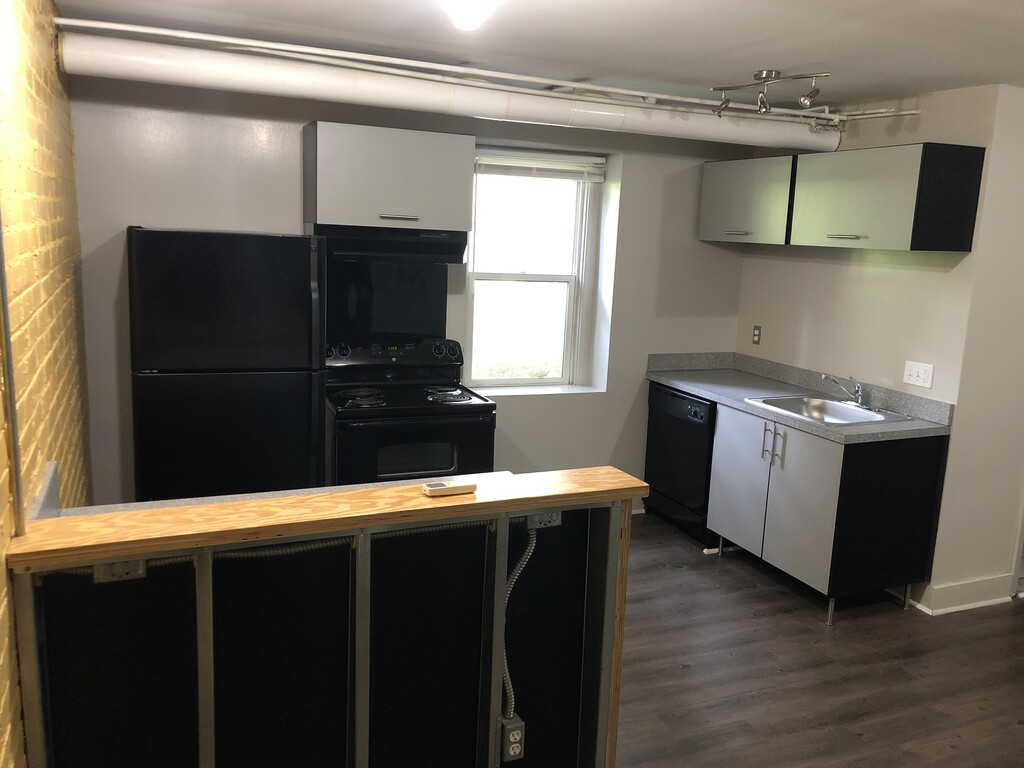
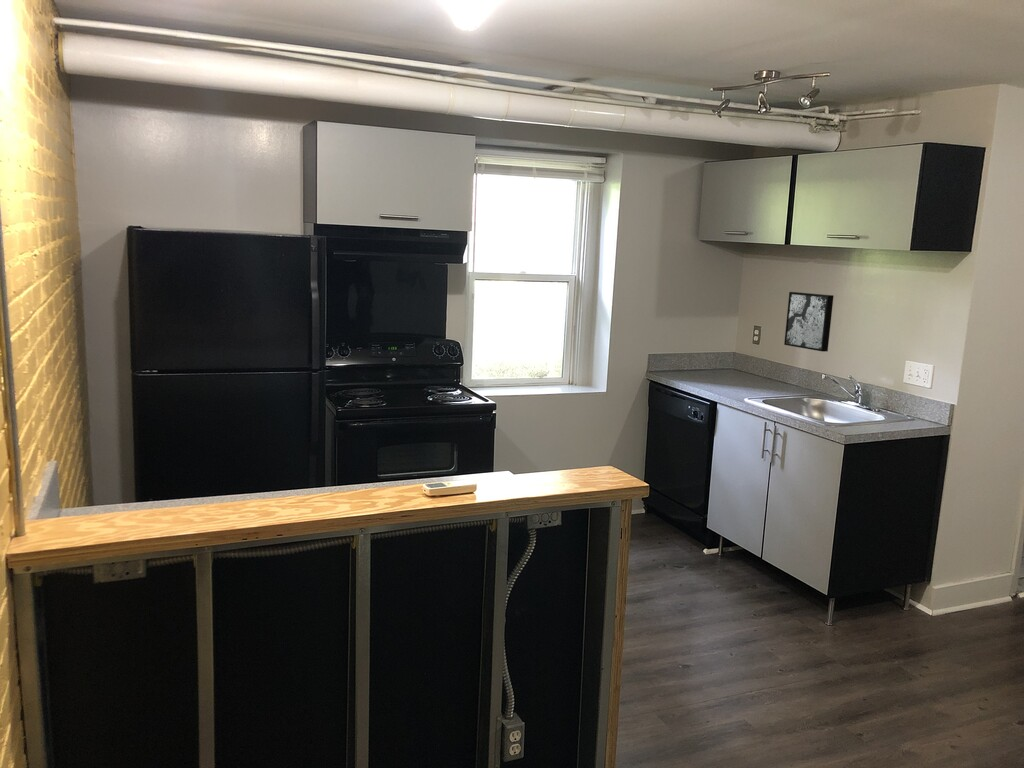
+ wall art [783,291,835,353]
